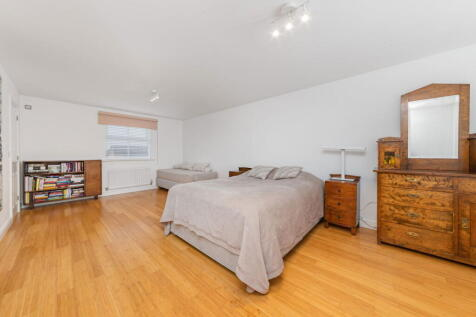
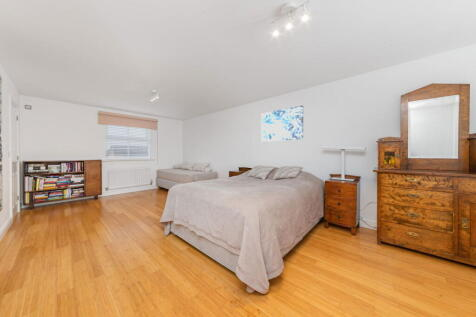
+ wall art [260,105,304,143]
